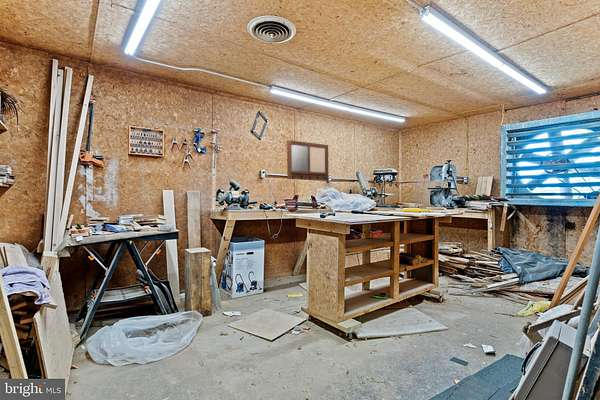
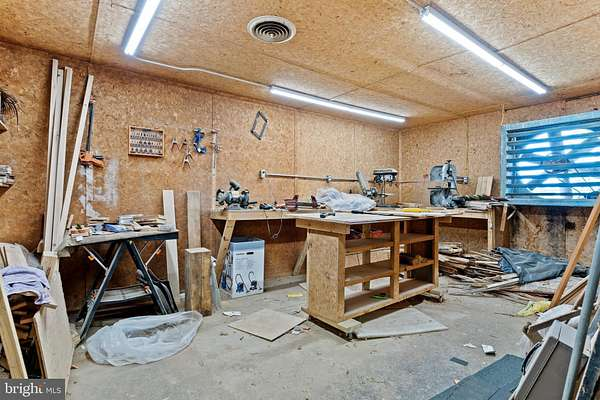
- writing board [286,139,330,181]
